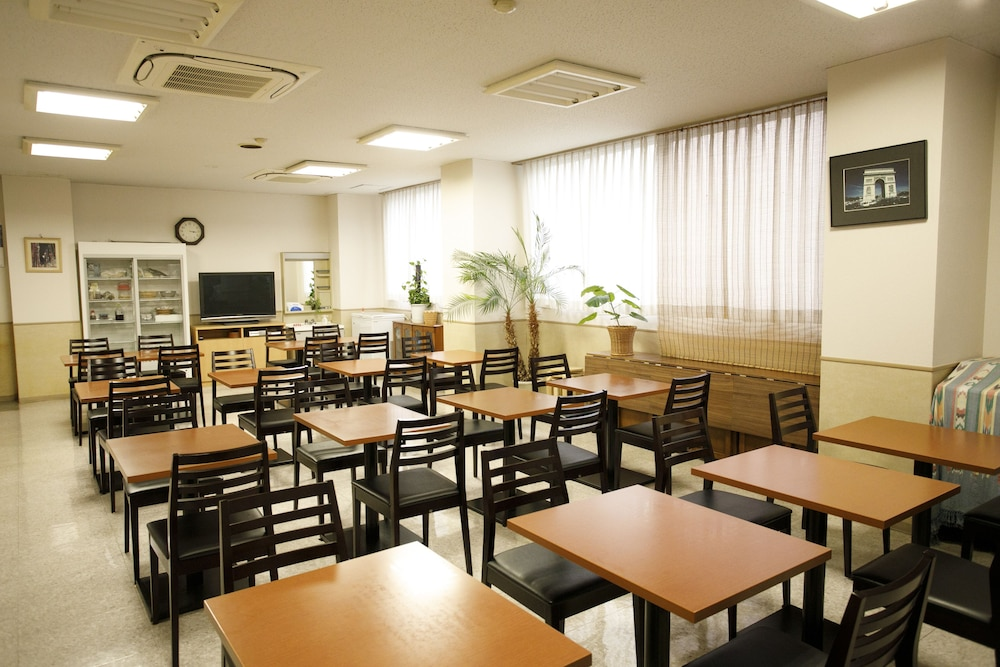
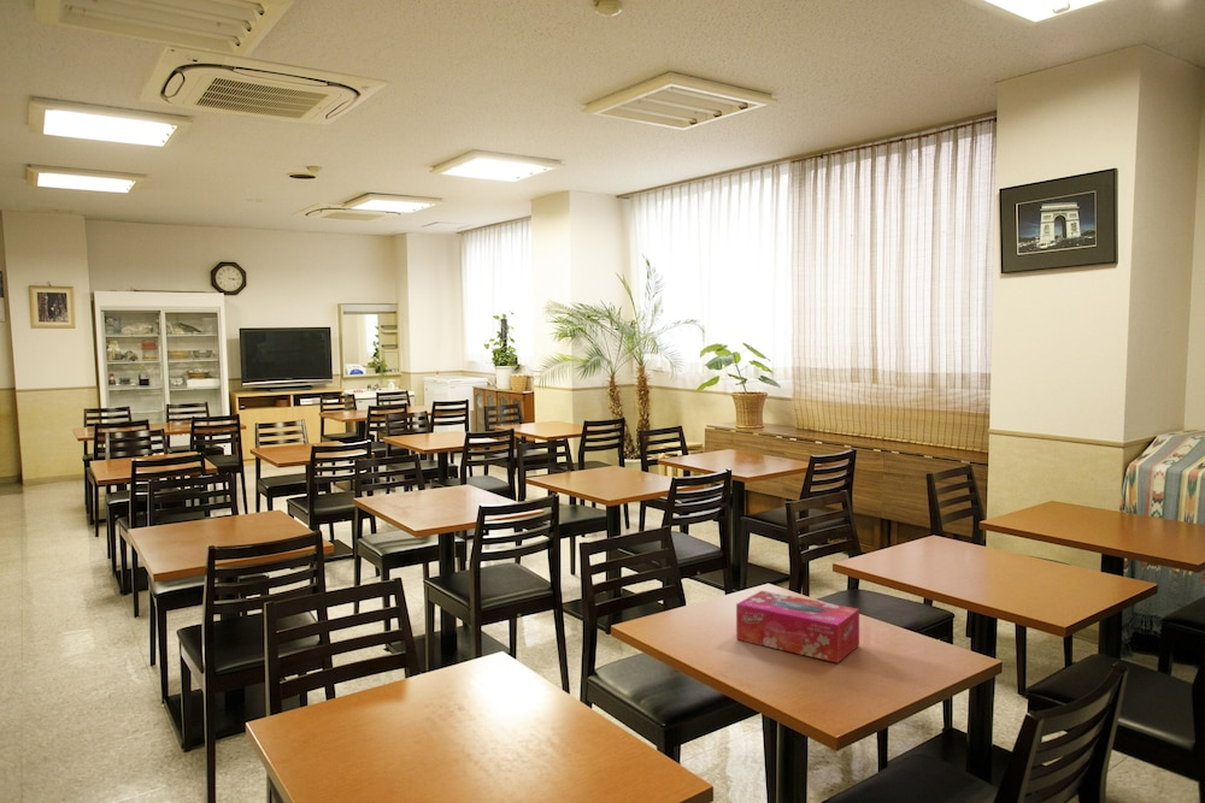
+ tissue box [735,590,860,663]
